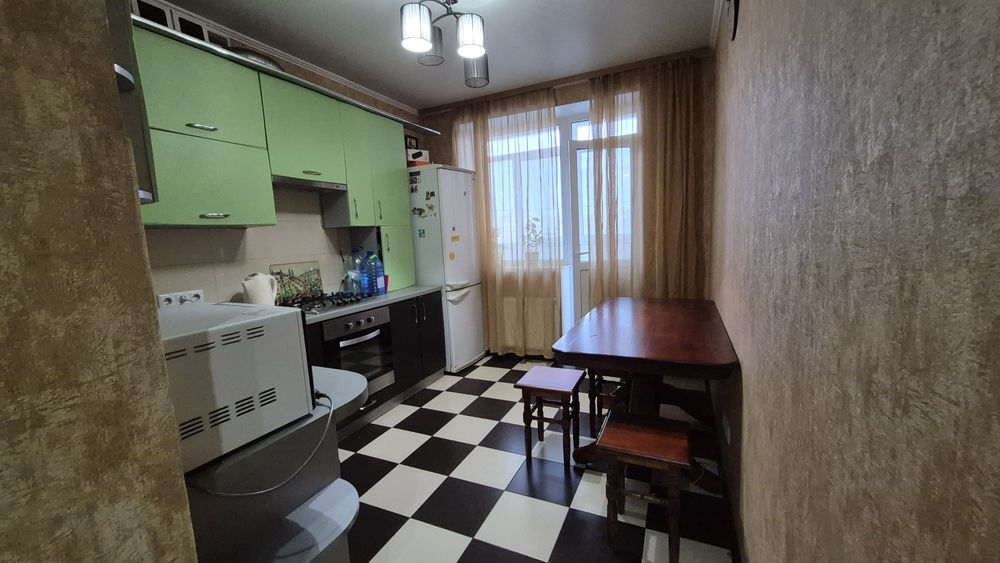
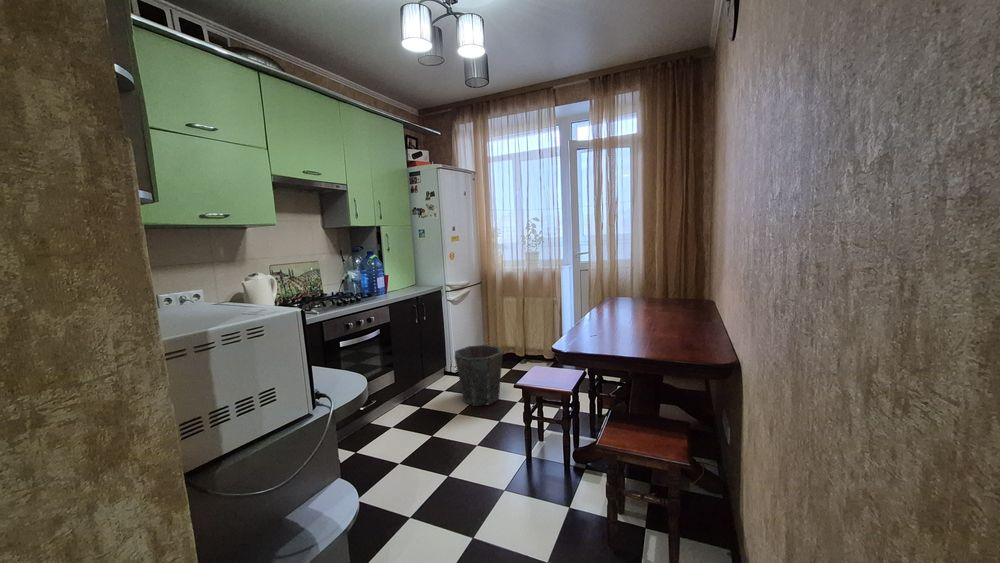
+ waste bin [454,344,504,407]
